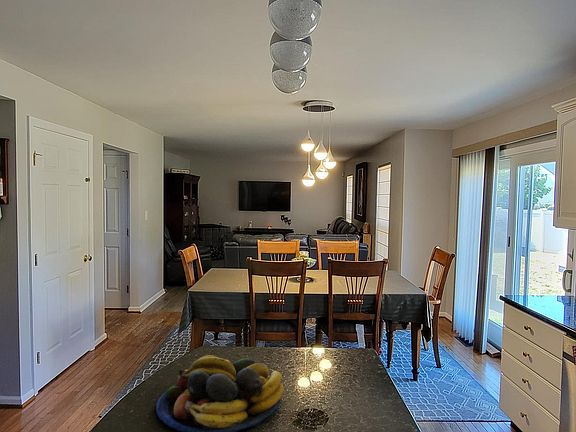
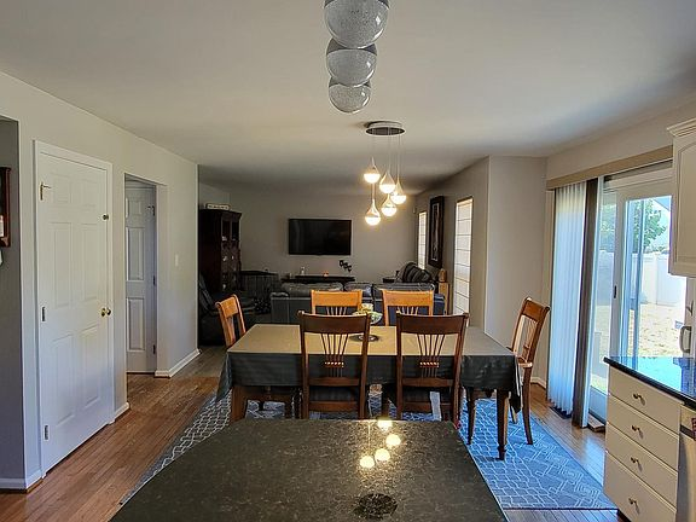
- fruit bowl [155,354,285,432]
